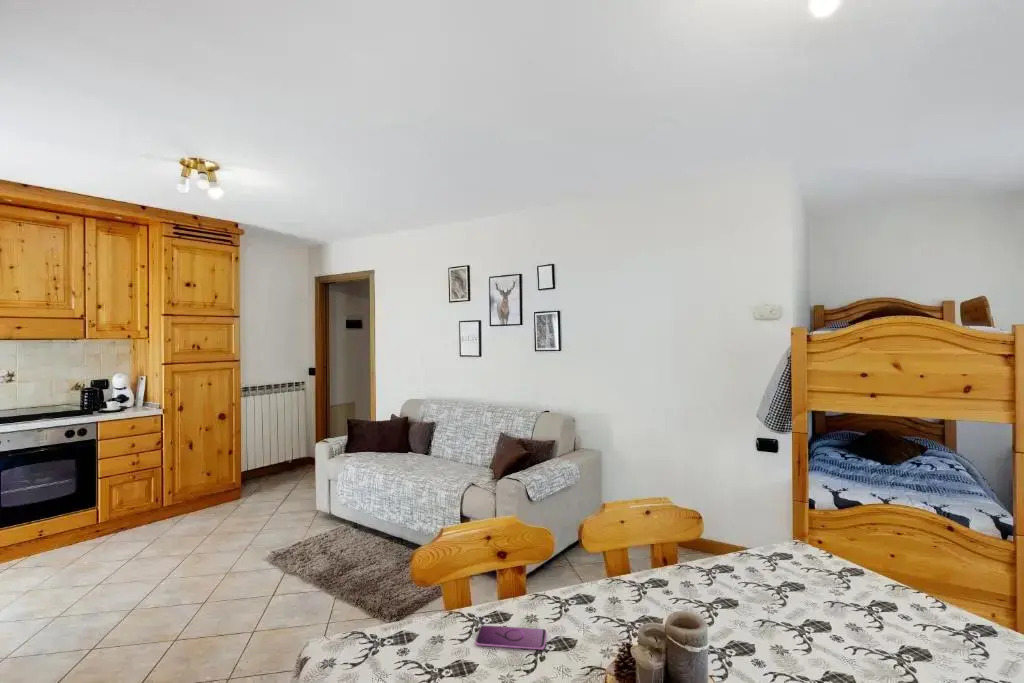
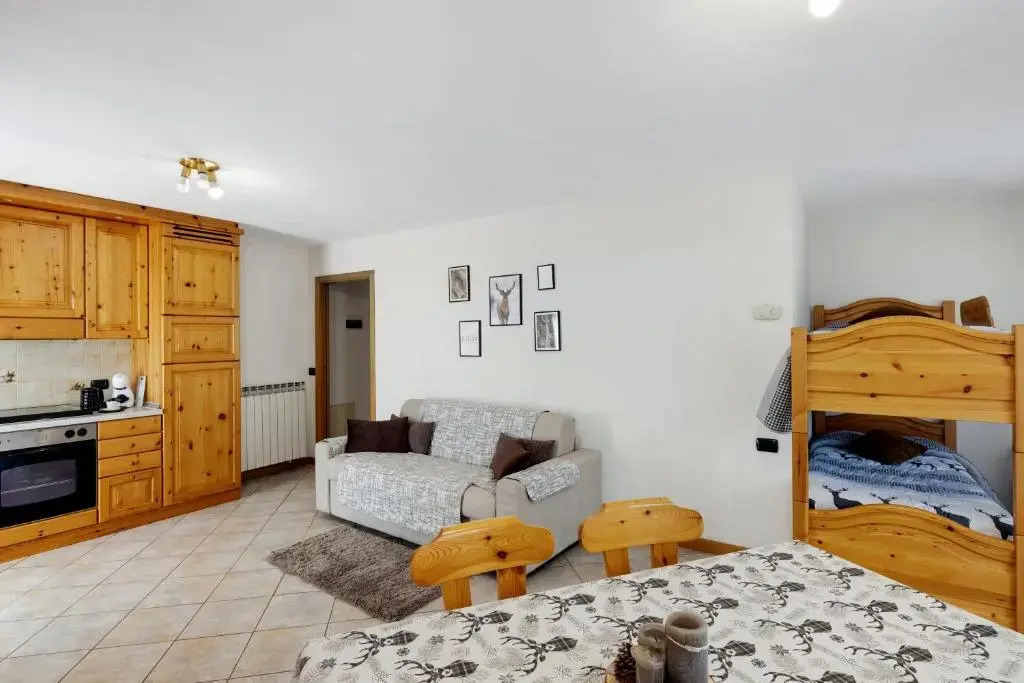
- smartphone [474,624,547,650]
